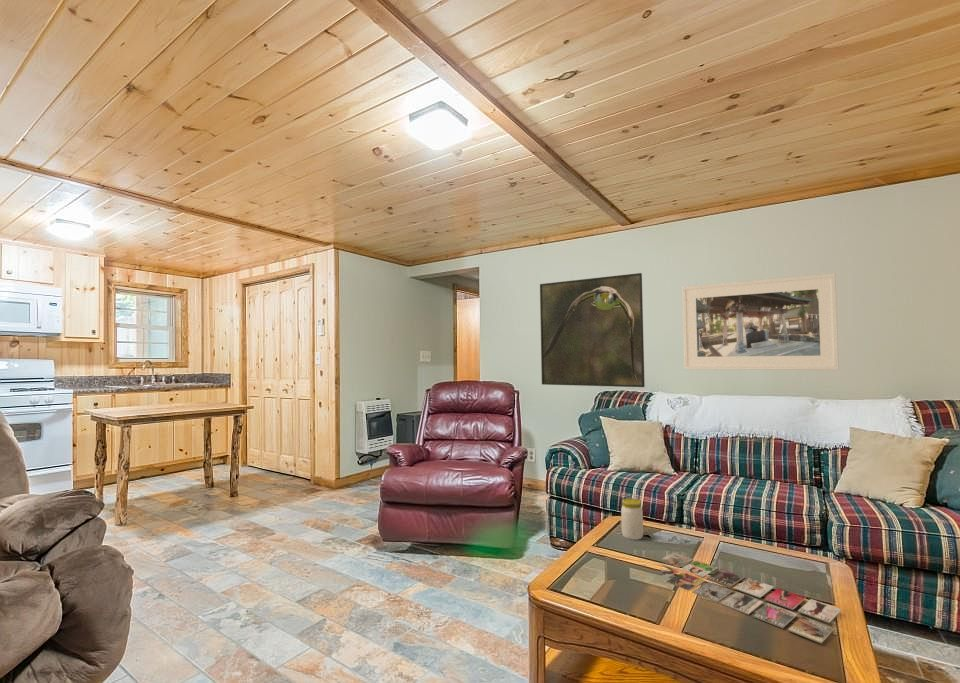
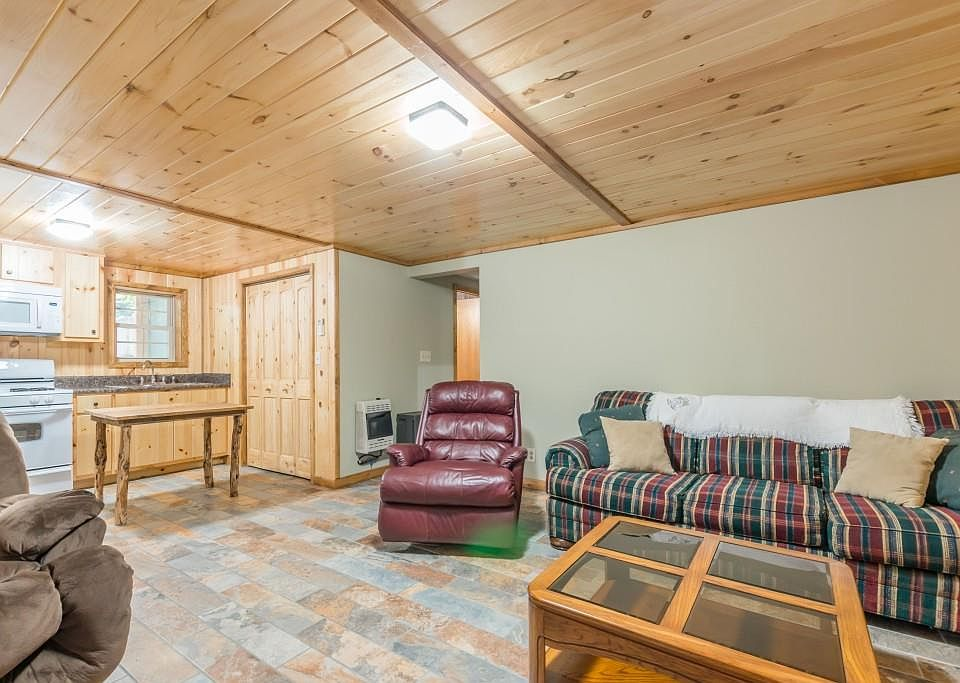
- jar [620,497,644,541]
- magazine [657,552,842,644]
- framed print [539,272,646,388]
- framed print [681,272,840,371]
